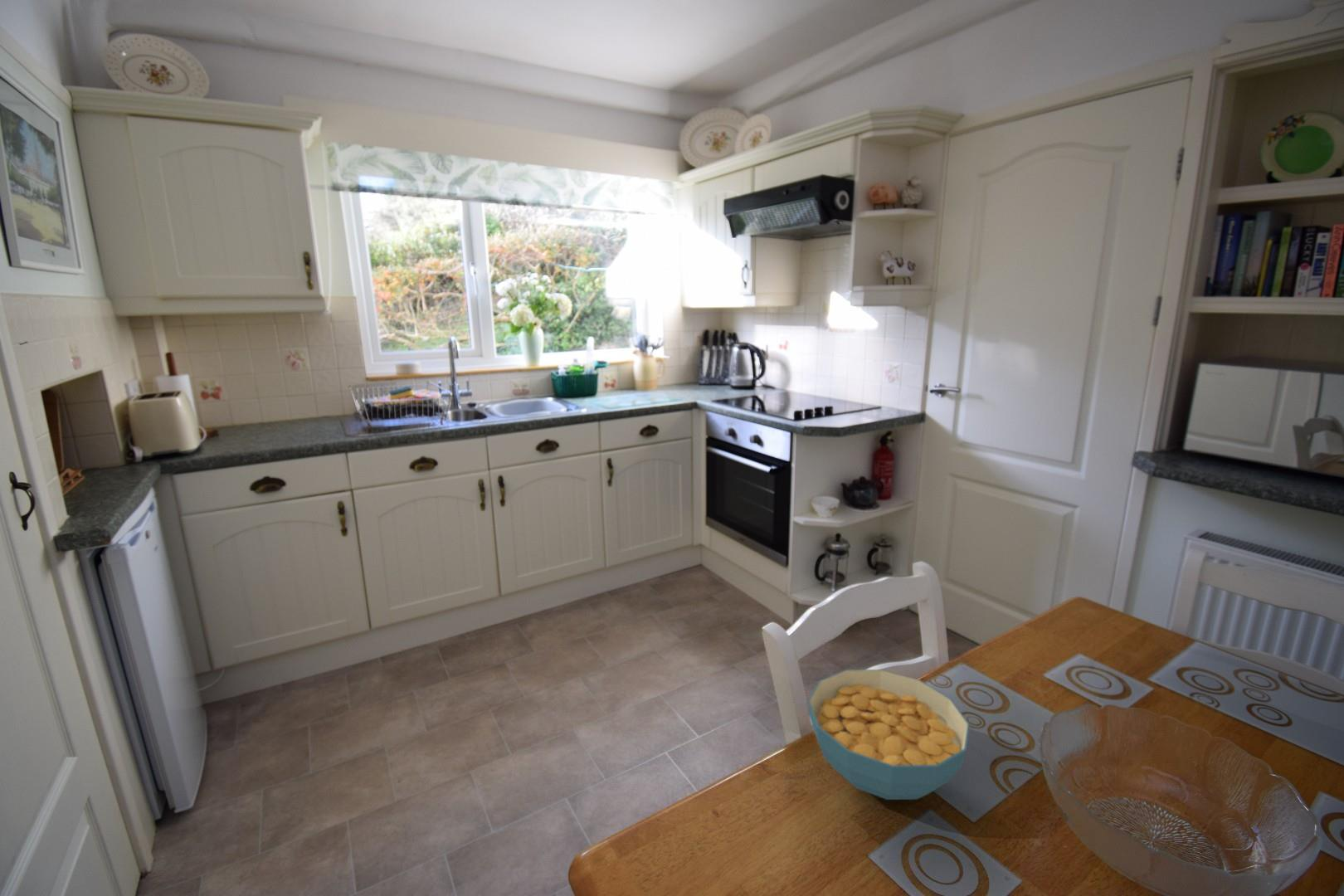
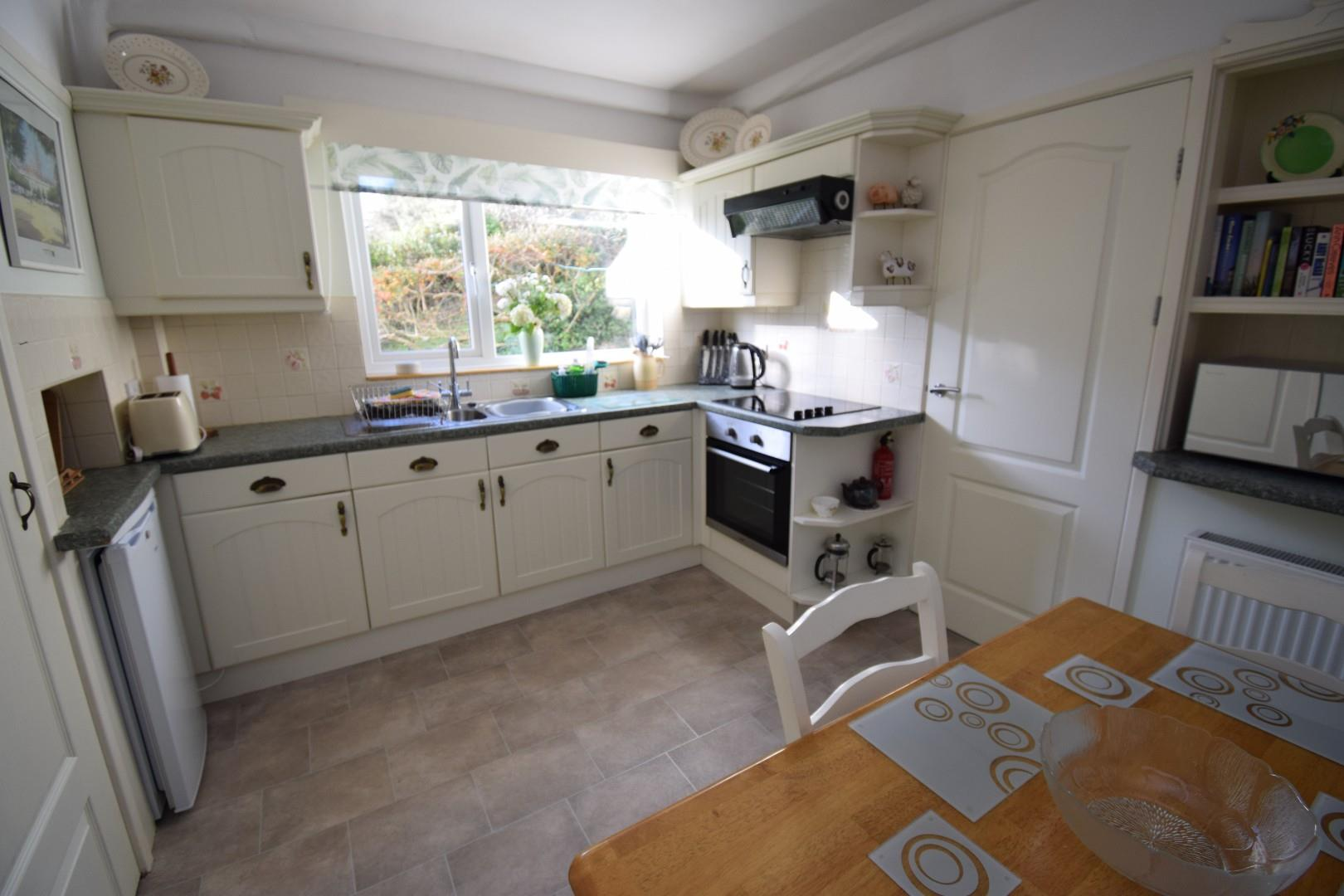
- cereal bowl [807,669,971,801]
